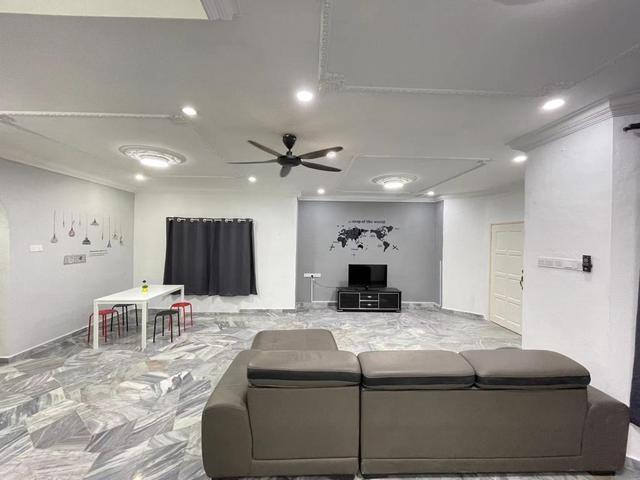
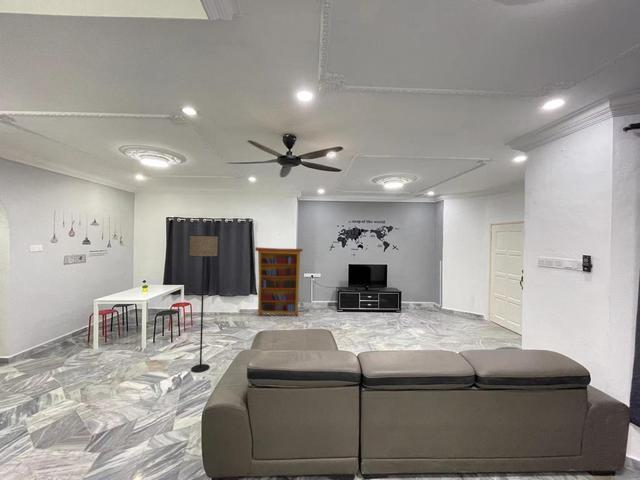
+ bookcase [254,246,303,317]
+ floor lamp [189,234,219,373]
